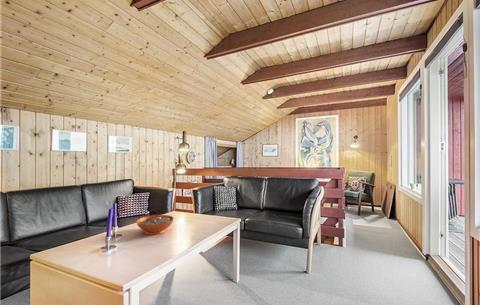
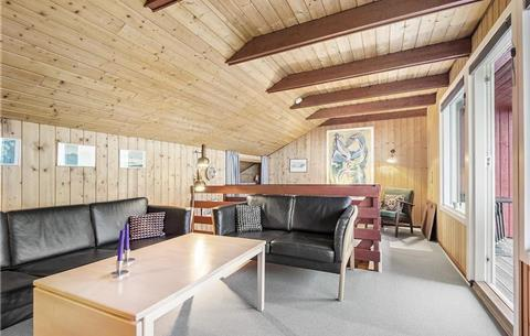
- decorative bowl [136,214,174,235]
